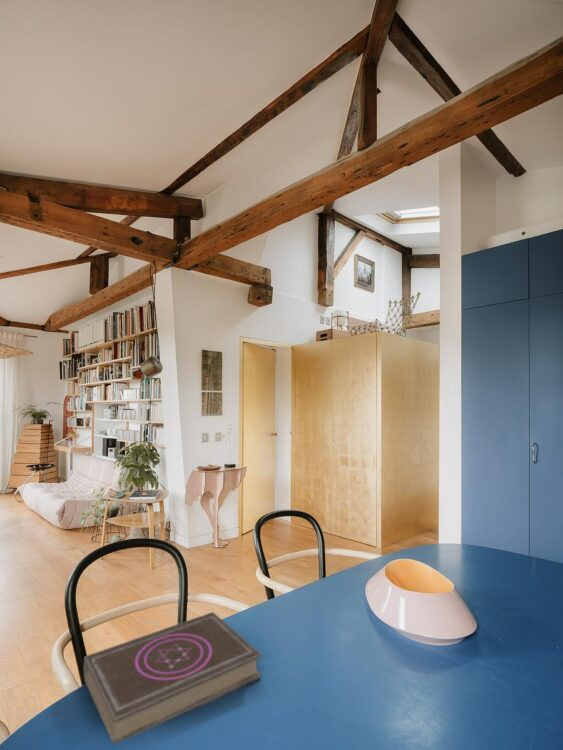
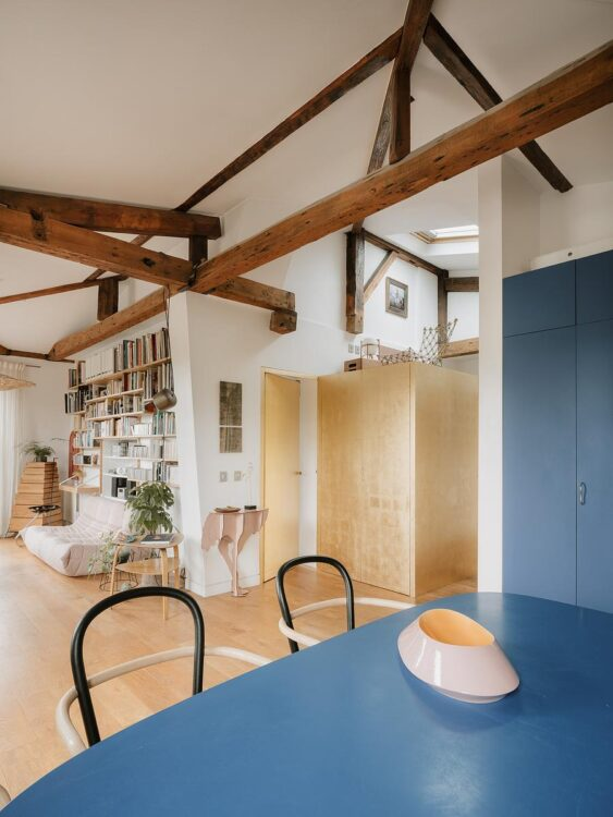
- book [83,611,262,745]
